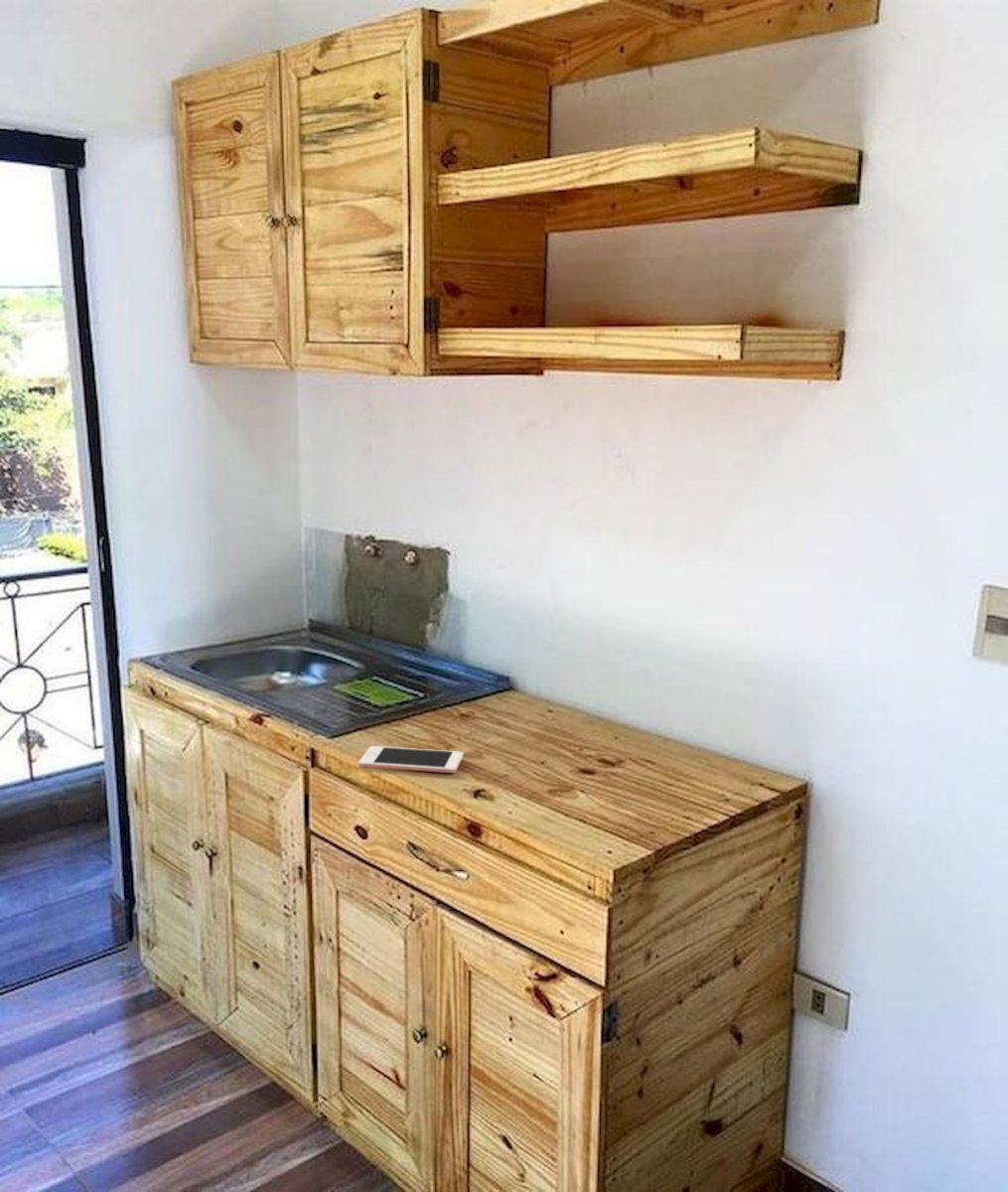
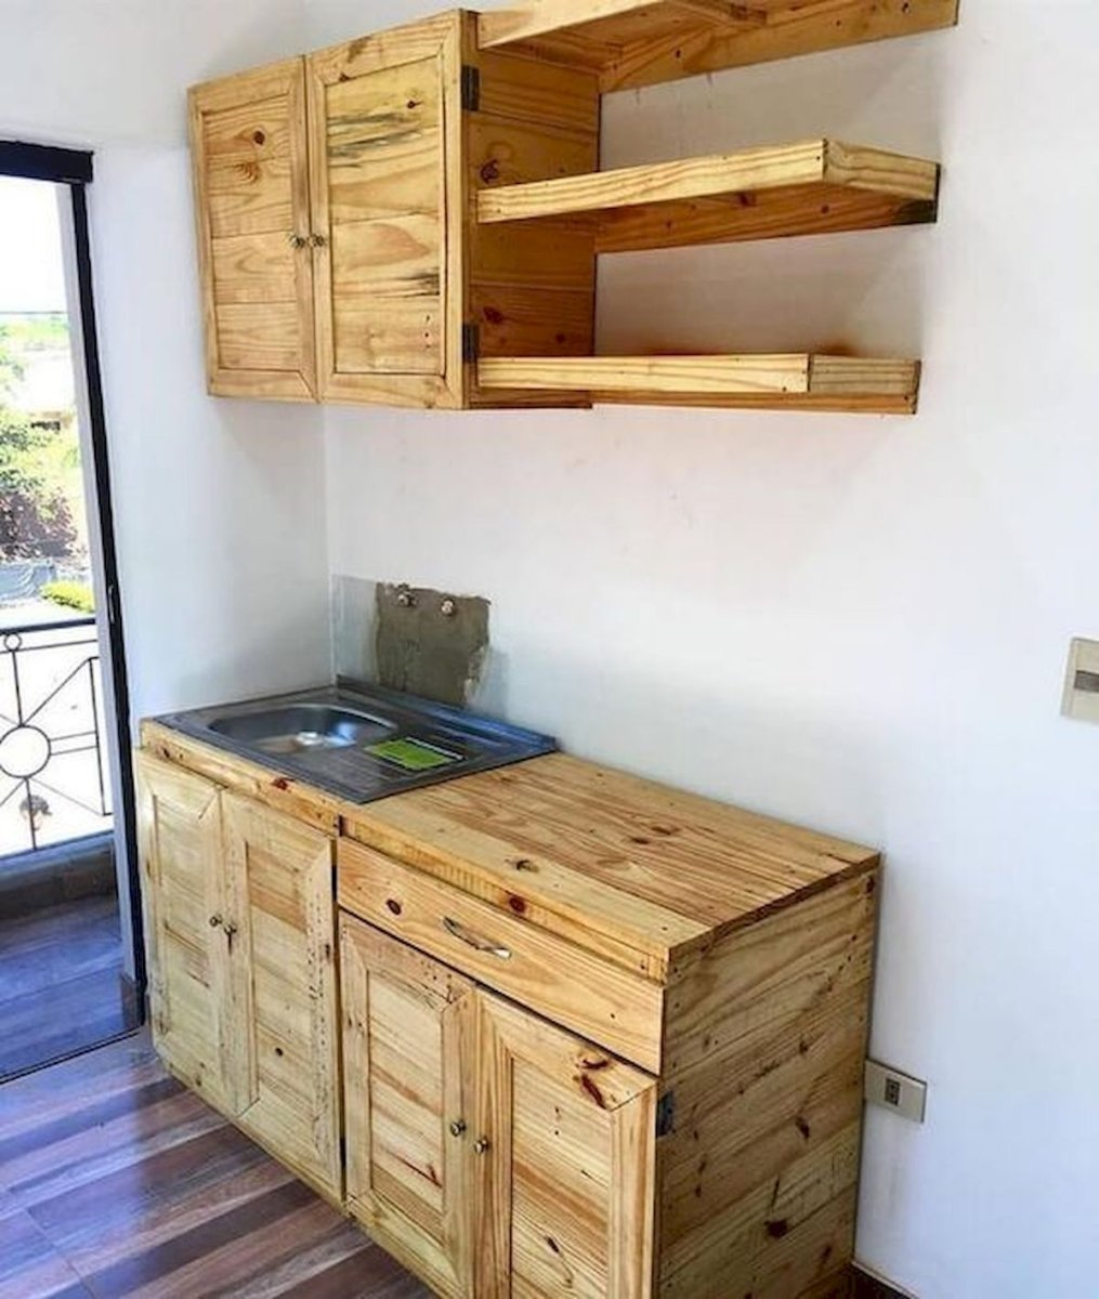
- cell phone [358,745,464,774]
